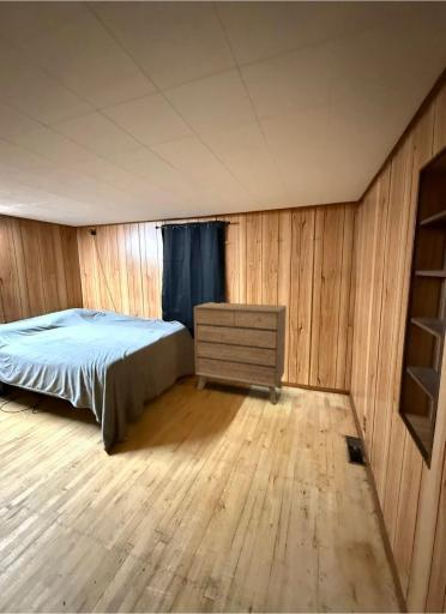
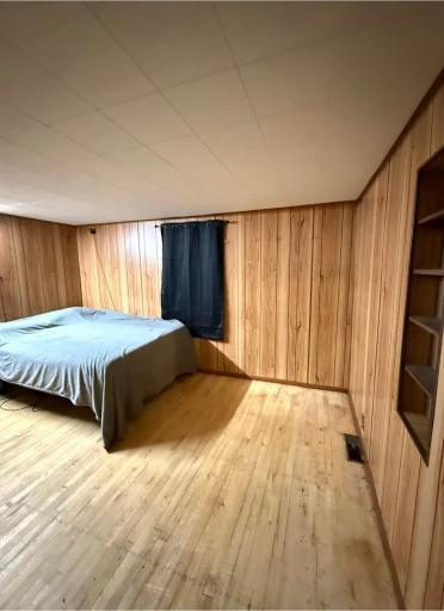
- dresser [193,301,288,405]
